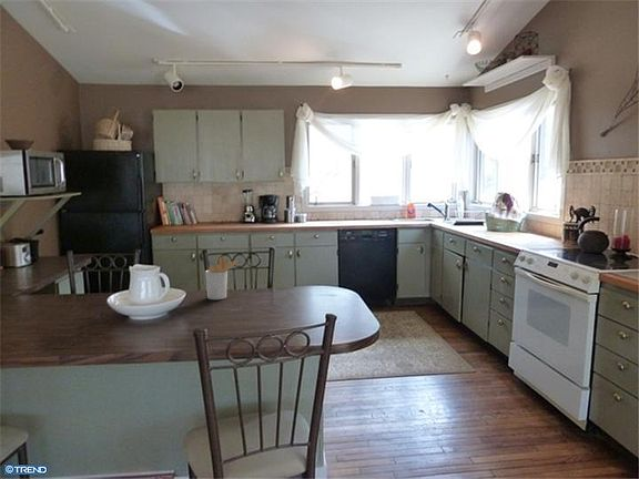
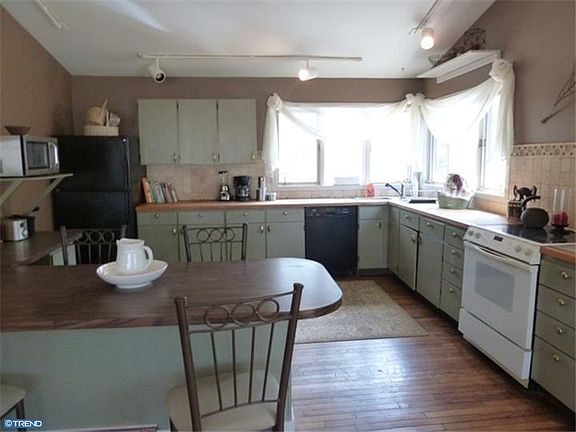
- utensil holder [204,255,239,300]
